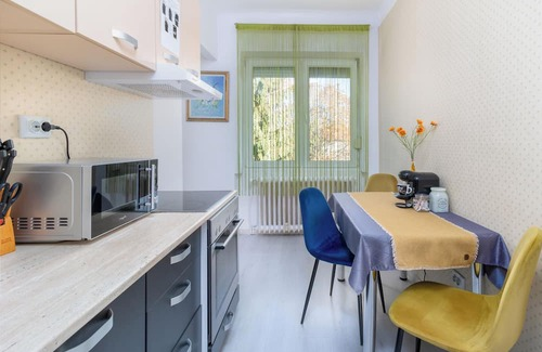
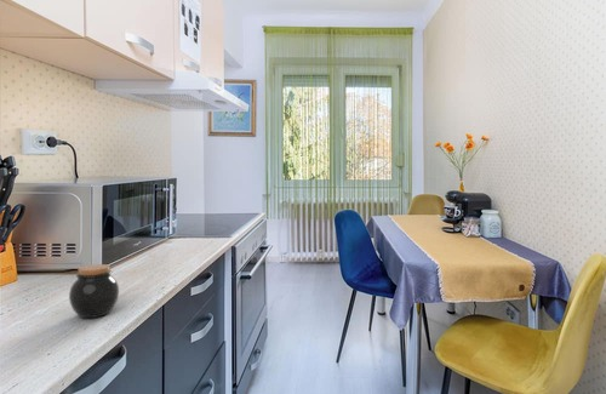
+ jar [68,263,120,319]
